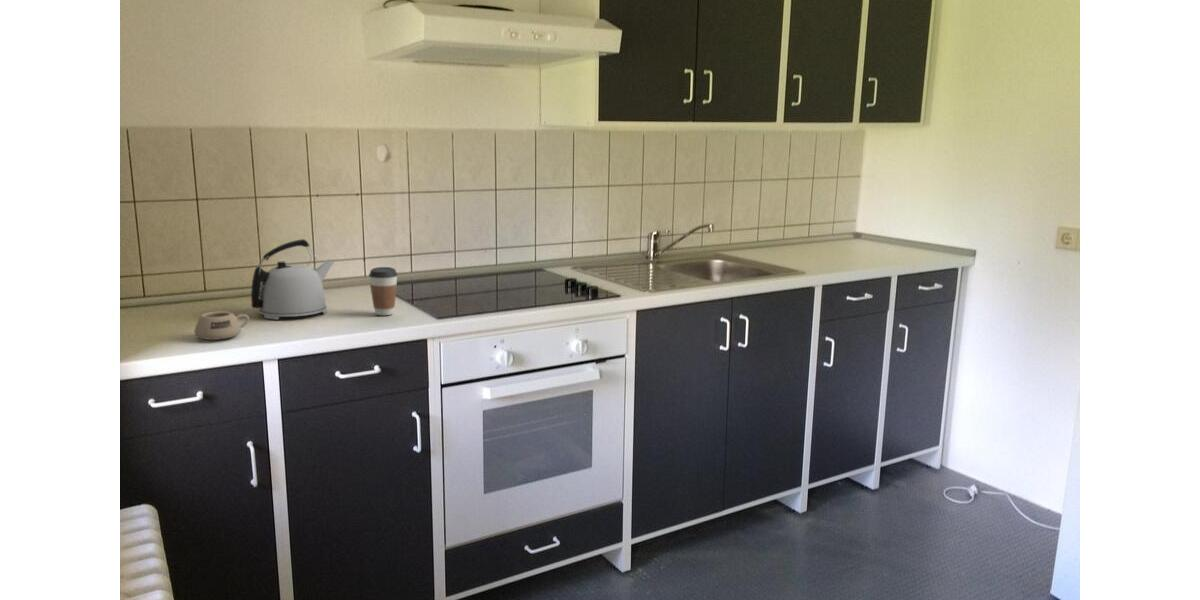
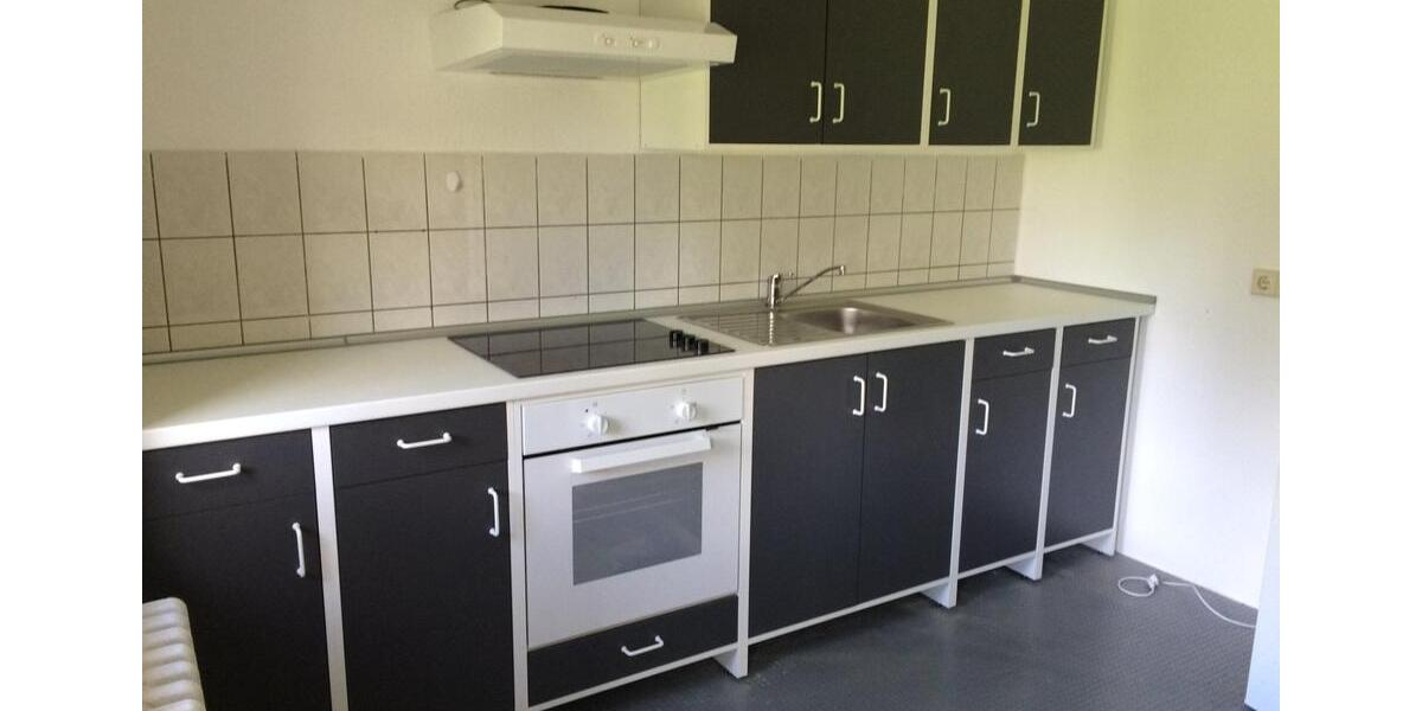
- coffee cup [368,266,399,316]
- kettle [250,238,335,320]
- mug [193,310,250,341]
